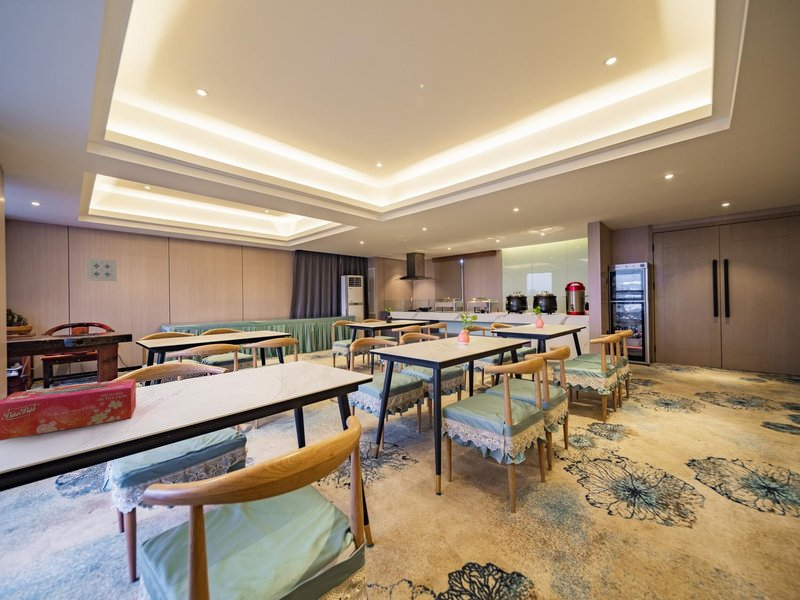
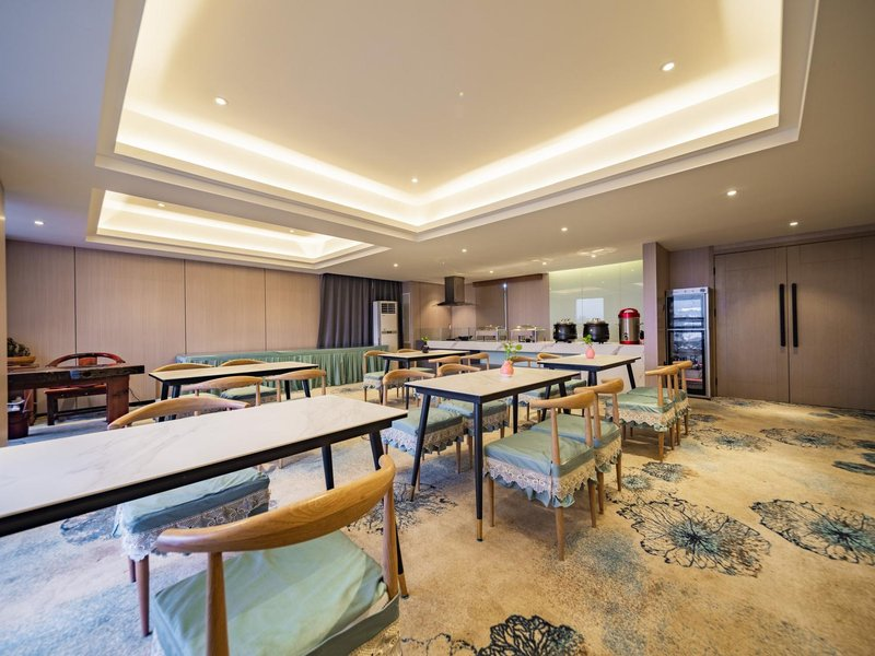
- wall art [86,257,118,282]
- tissue box [0,377,137,442]
